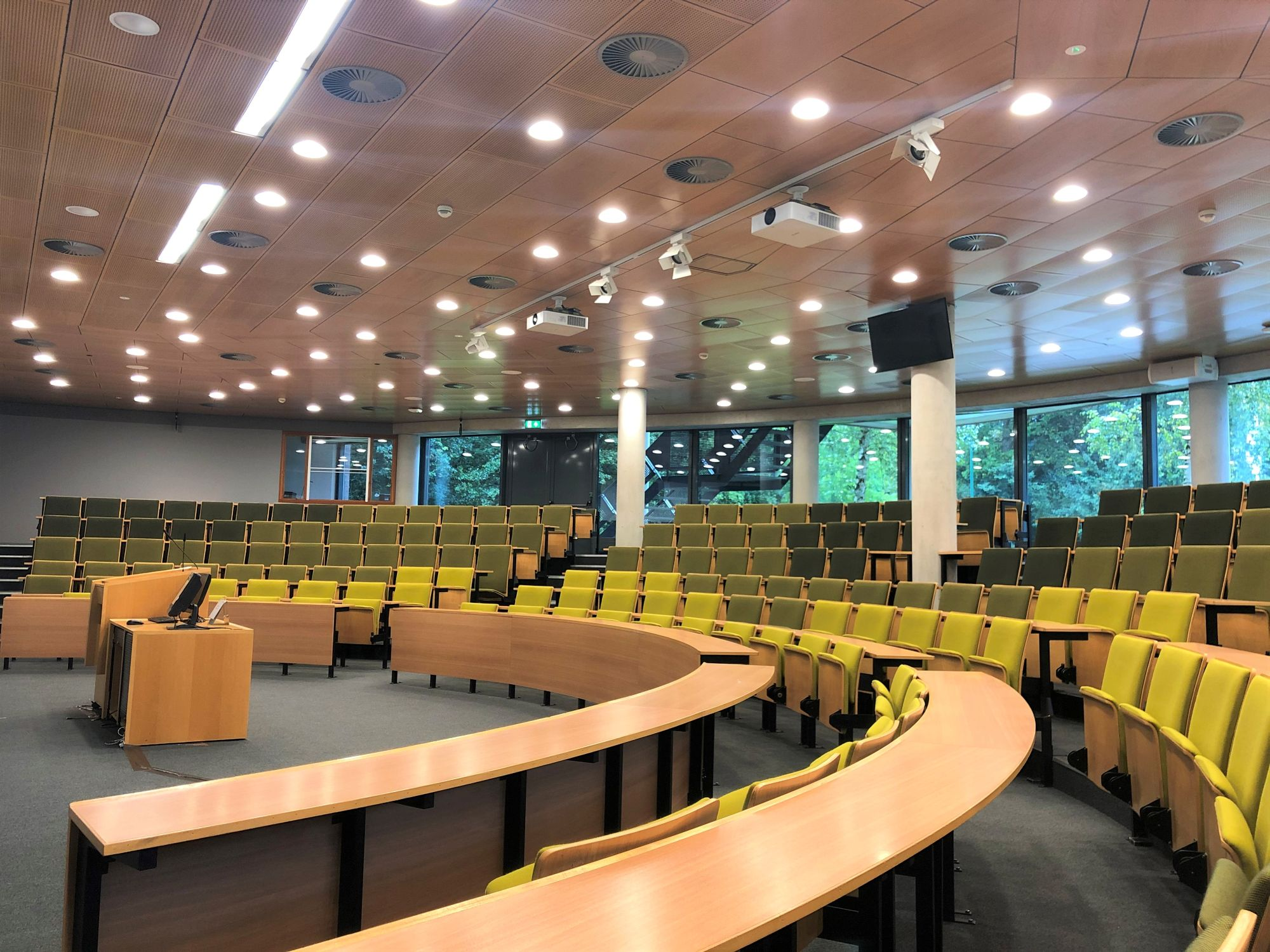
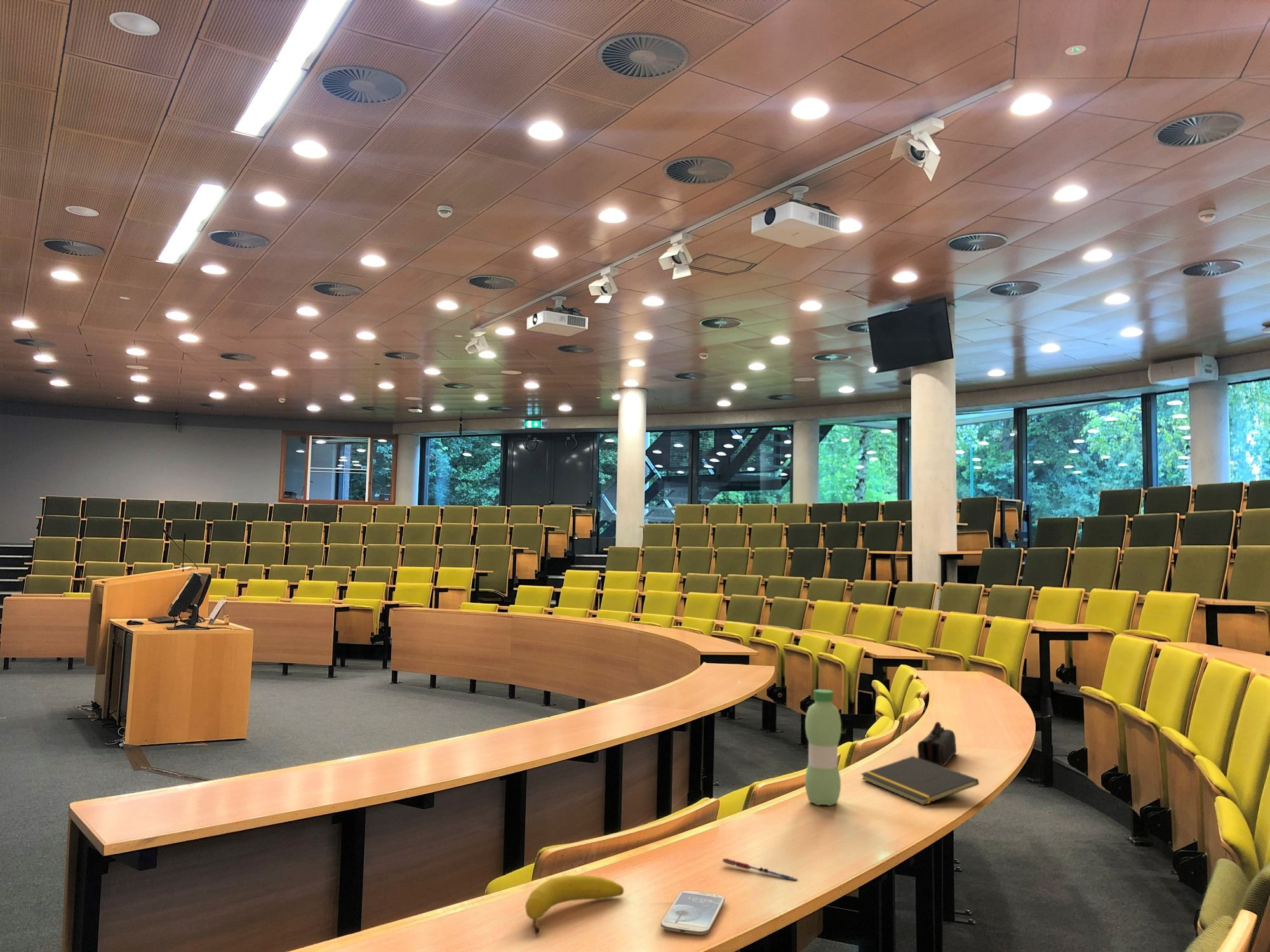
+ pen [722,857,798,882]
+ fruit [525,875,624,935]
+ notepad [860,755,980,806]
+ smartphone [660,890,726,935]
+ pencil case [917,721,957,767]
+ water bottle [805,689,842,807]
